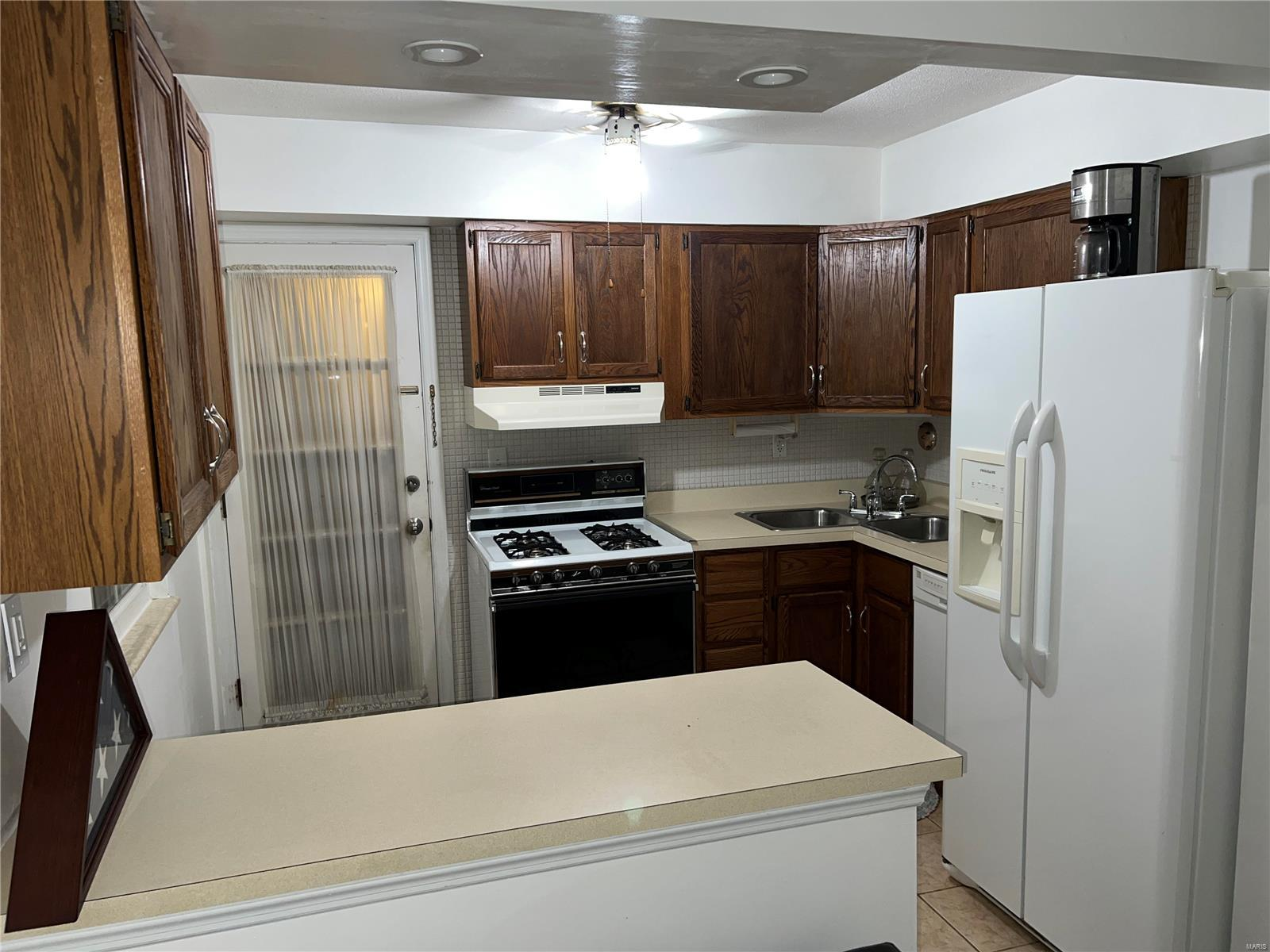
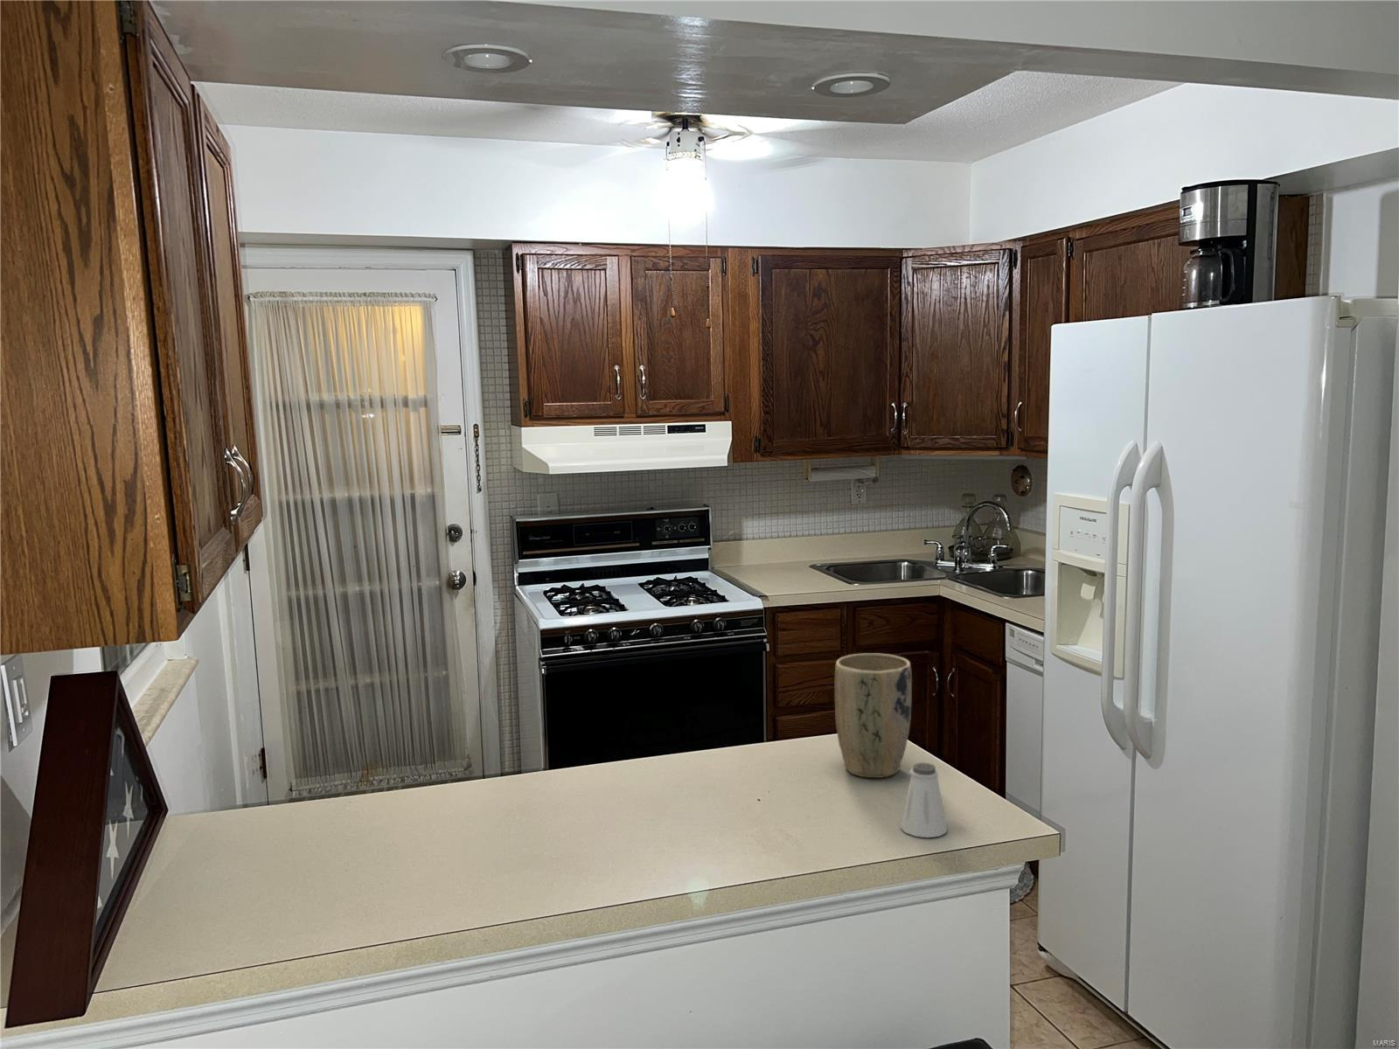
+ plant pot [834,652,913,779]
+ saltshaker [900,761,947,839]
